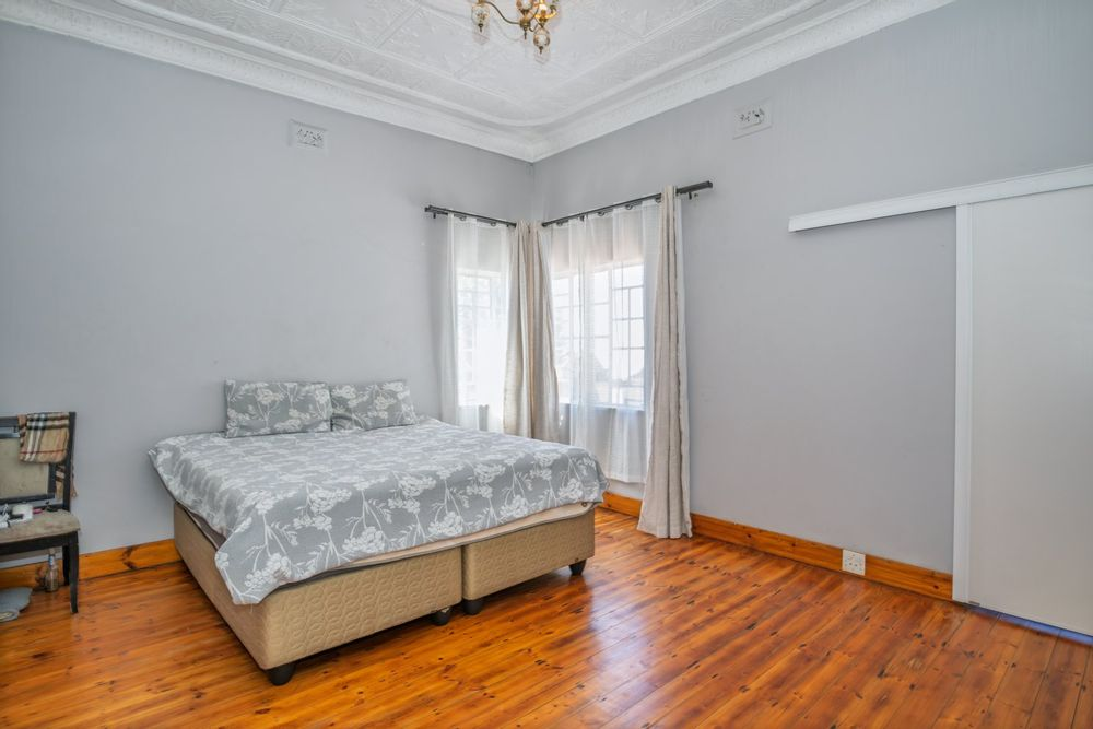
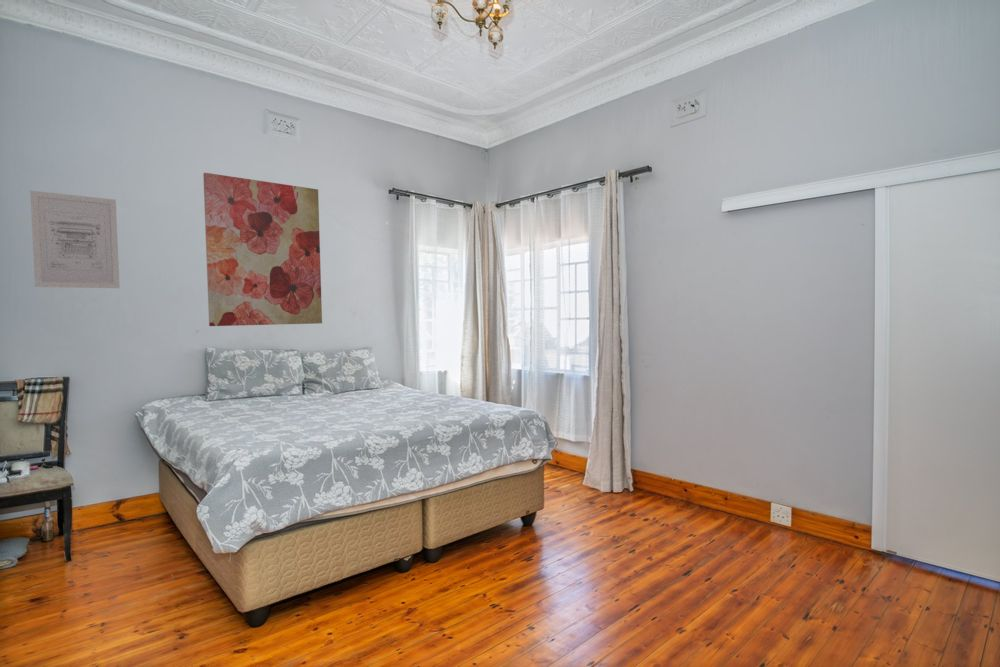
+ wall art [202,172,323,327]
+ wall art [29,190,121,289]
